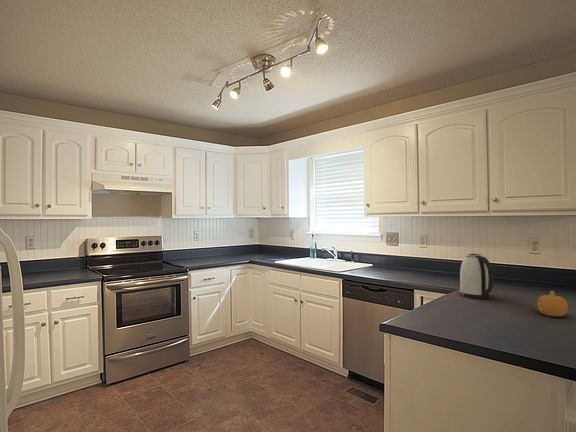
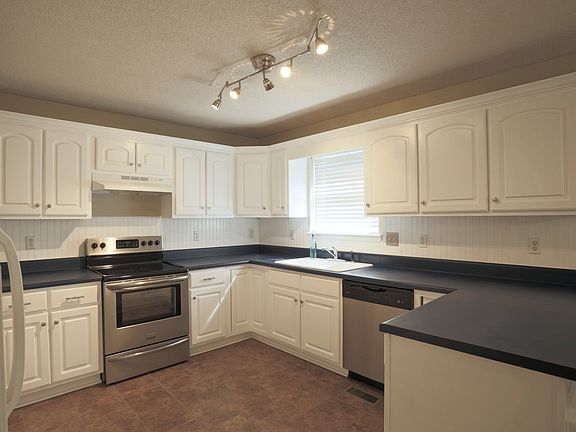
- fruit [536,290,569,318]
- kettle [459,253,494,300]
